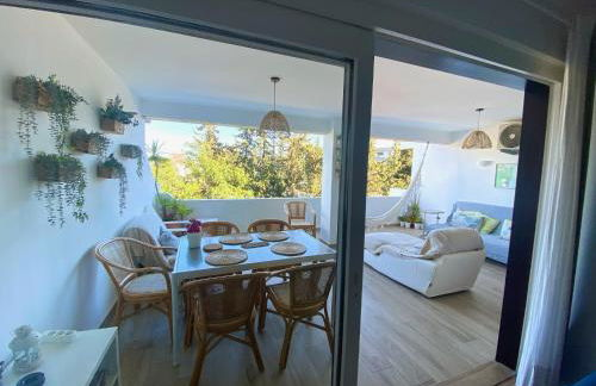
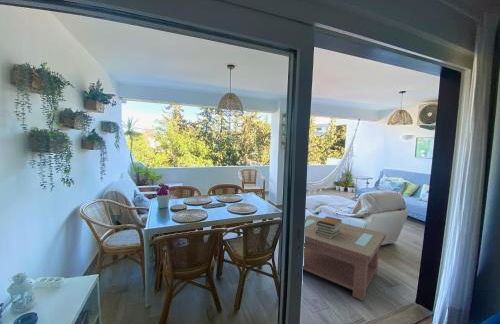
+ book stack [316,215,343,239]
+ coffee table [302,214,387,302]
